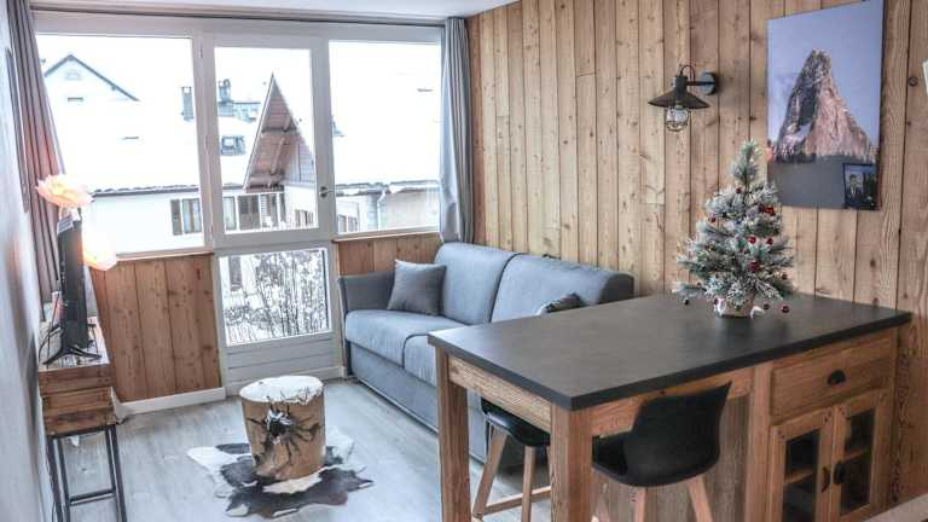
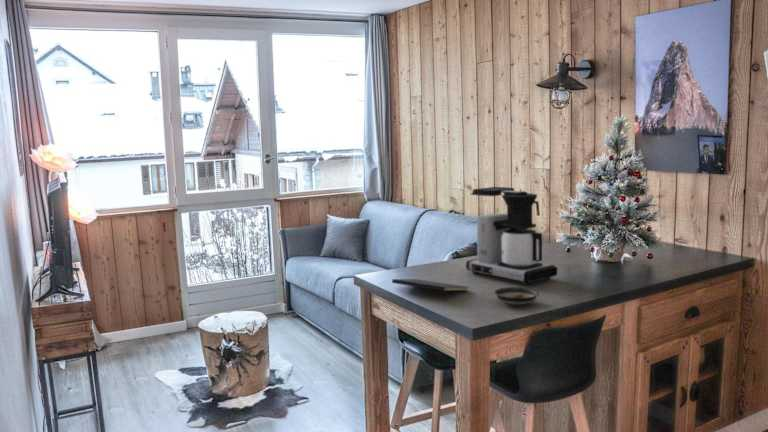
+ saucer [493,286,540,306]
+ coffee maker [465,186,558,286]
+ notepad [391,278,469,301]
